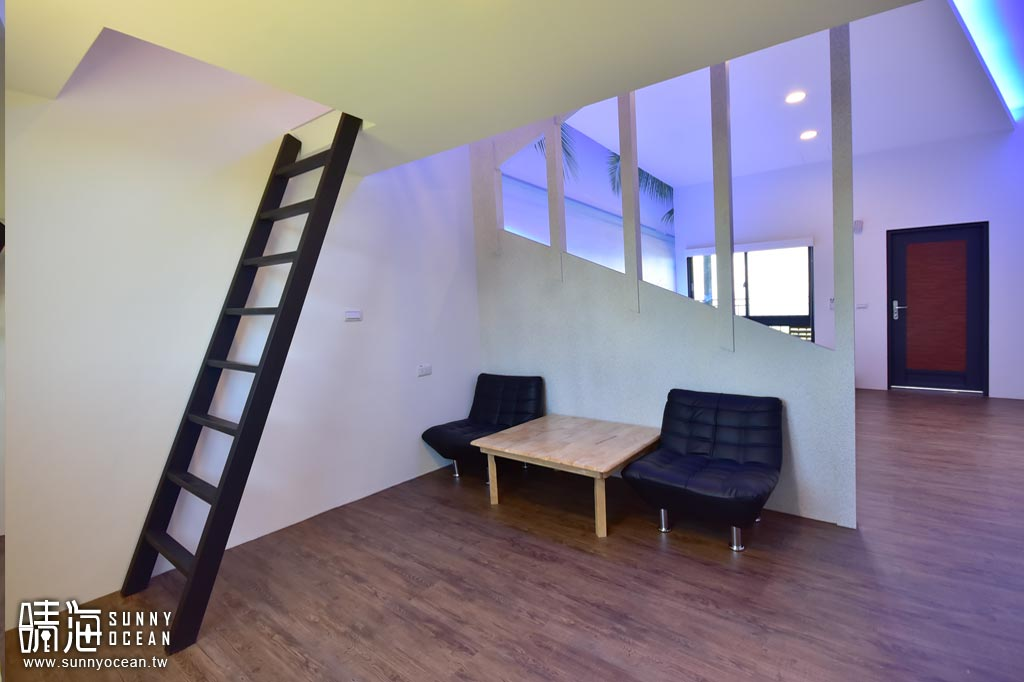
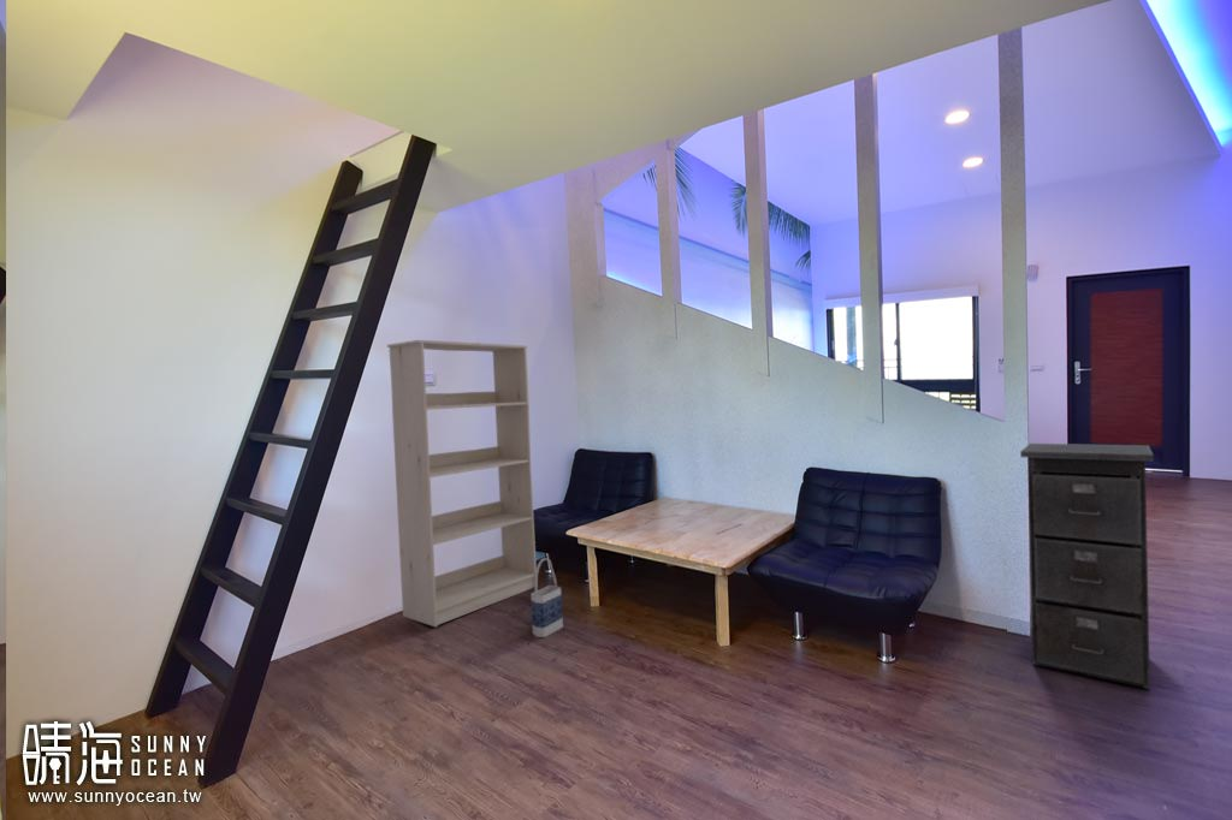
+ bookcase [386,339,538,628]
+ filing cabinet [1019,442,1155,690]
+ bag [529,557,564,638]
